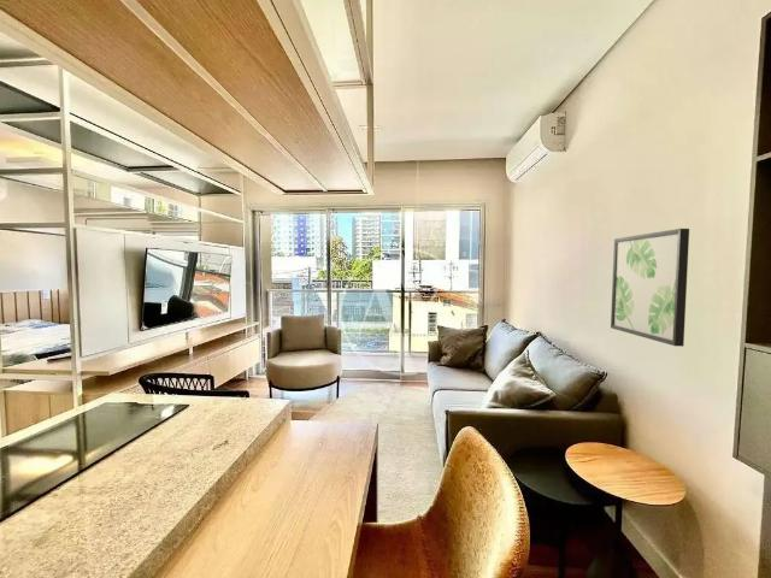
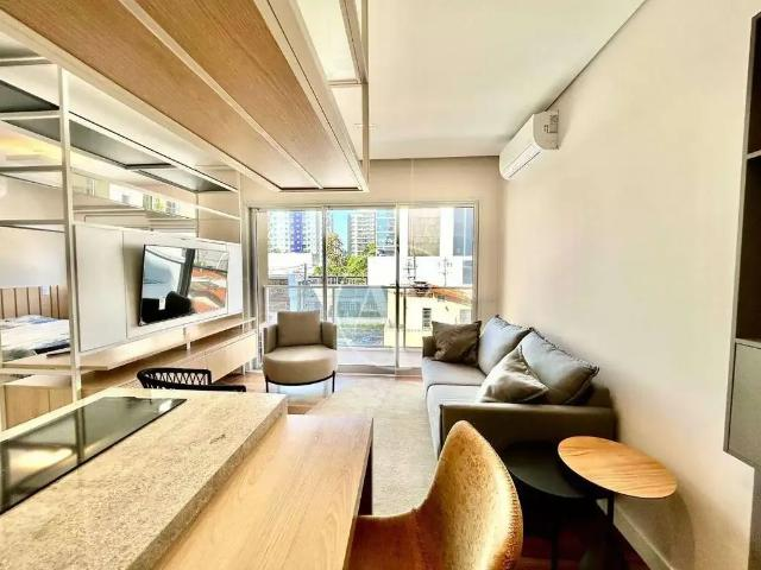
- wall art [610,228,690,348]
